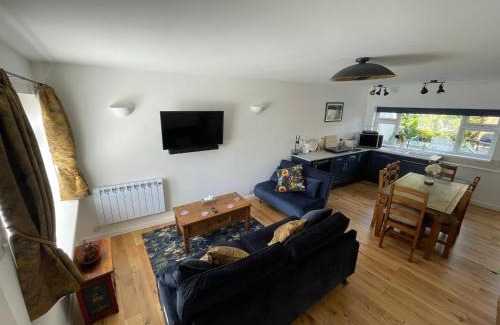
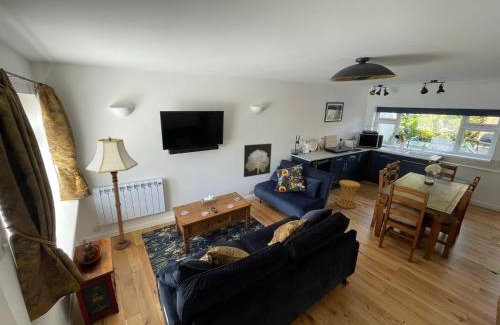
+ wall art [243,143,273,178]
+ floor lamp [85,135,139,250]
+ side table [336,179,361,209]
